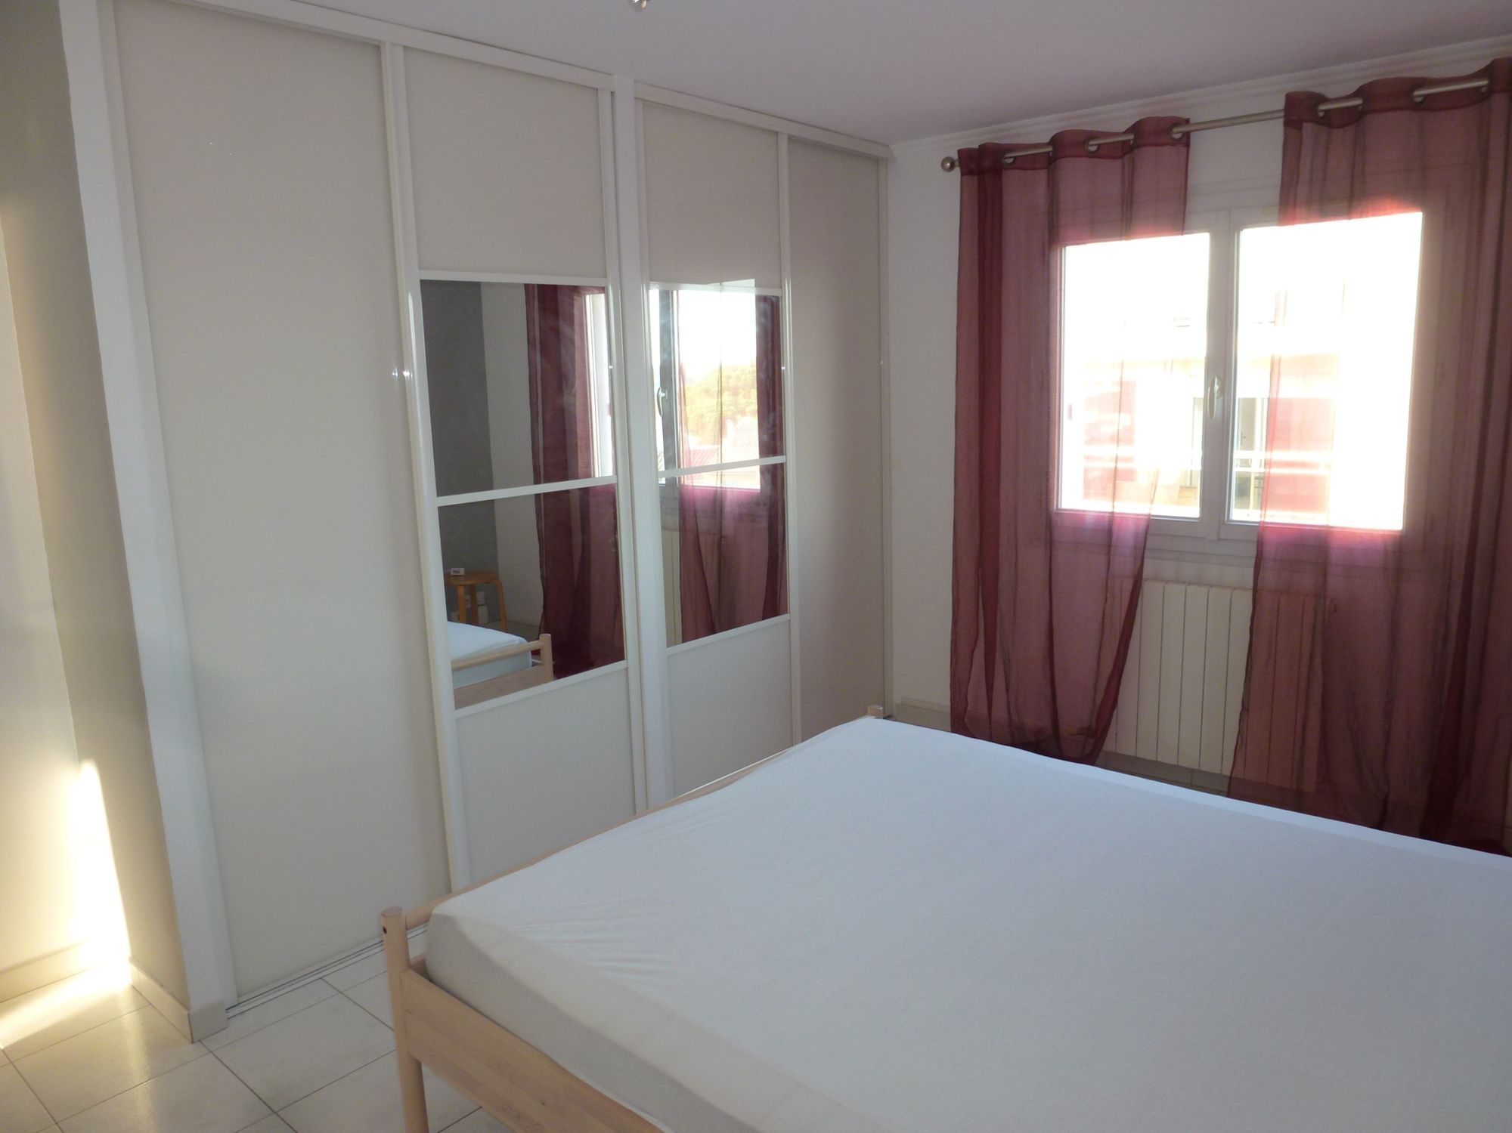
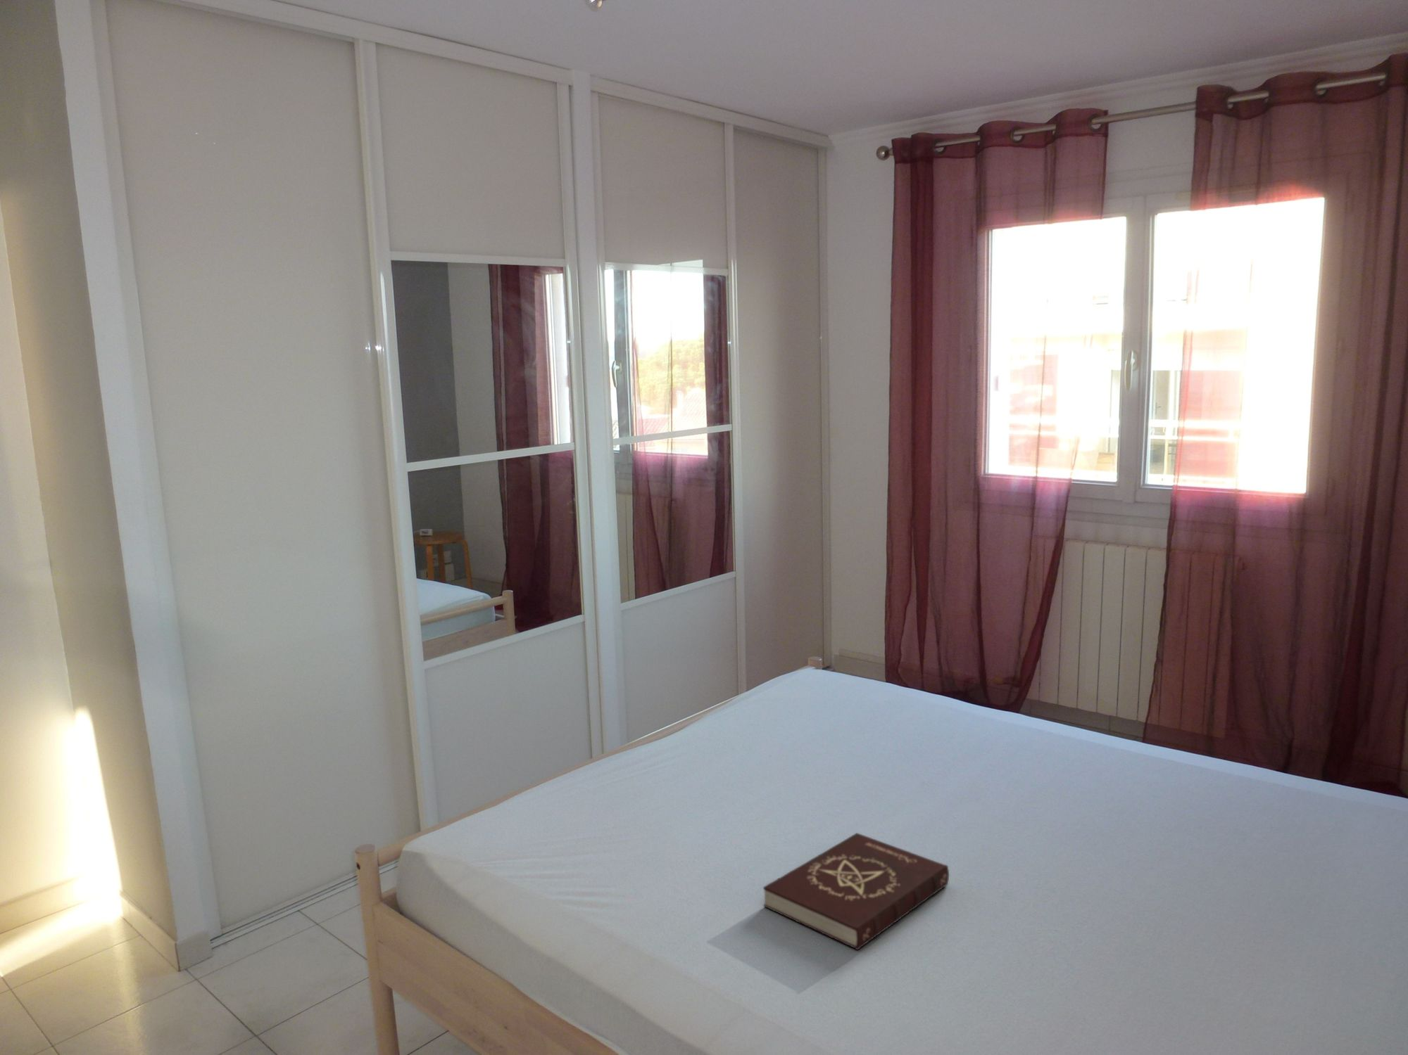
+ book [763,832,950,951]
